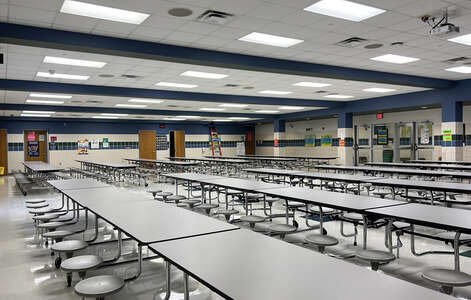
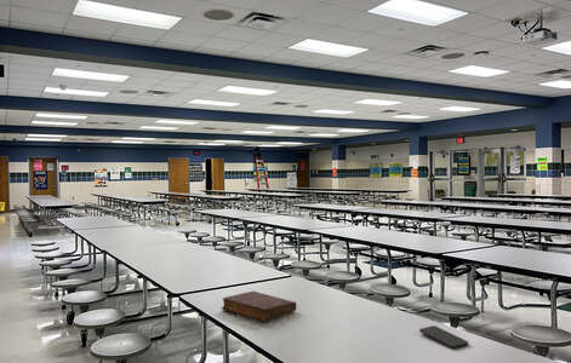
+ diary [221,290,297,322]
+ smartphone [418,324,469,350]
